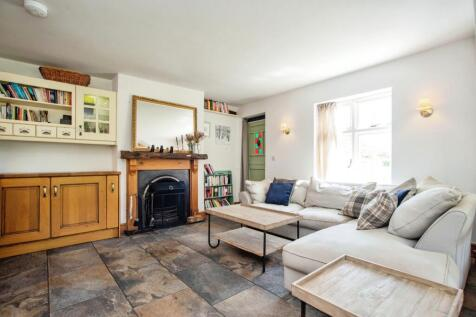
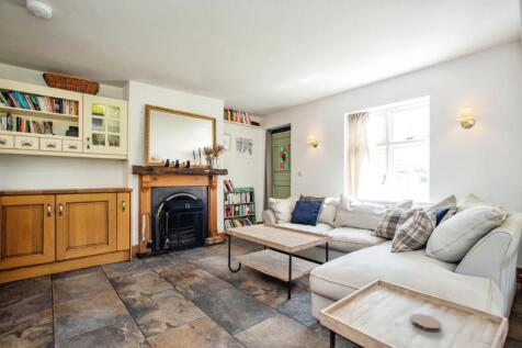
+ coaster [410,313,442,333]
